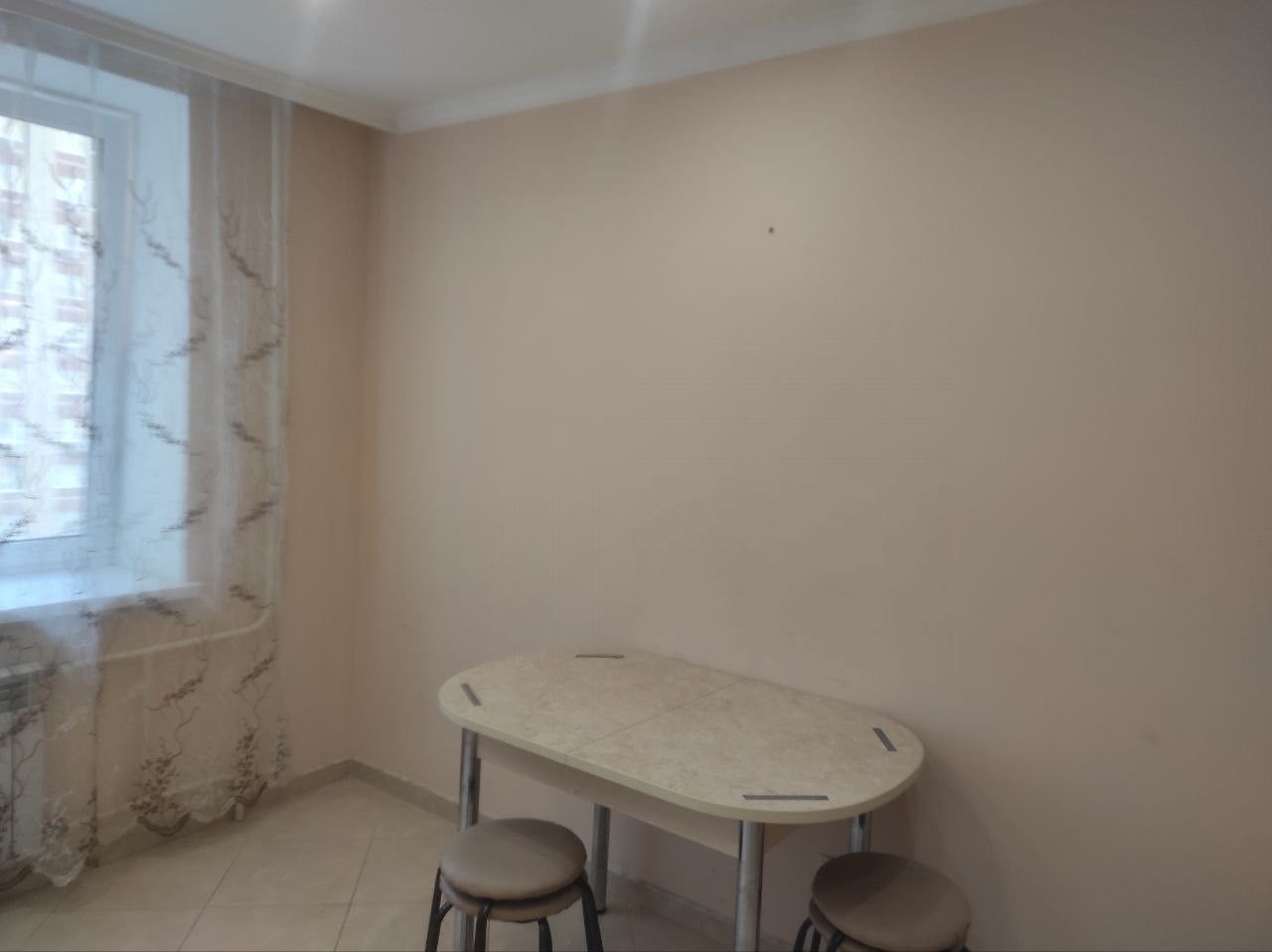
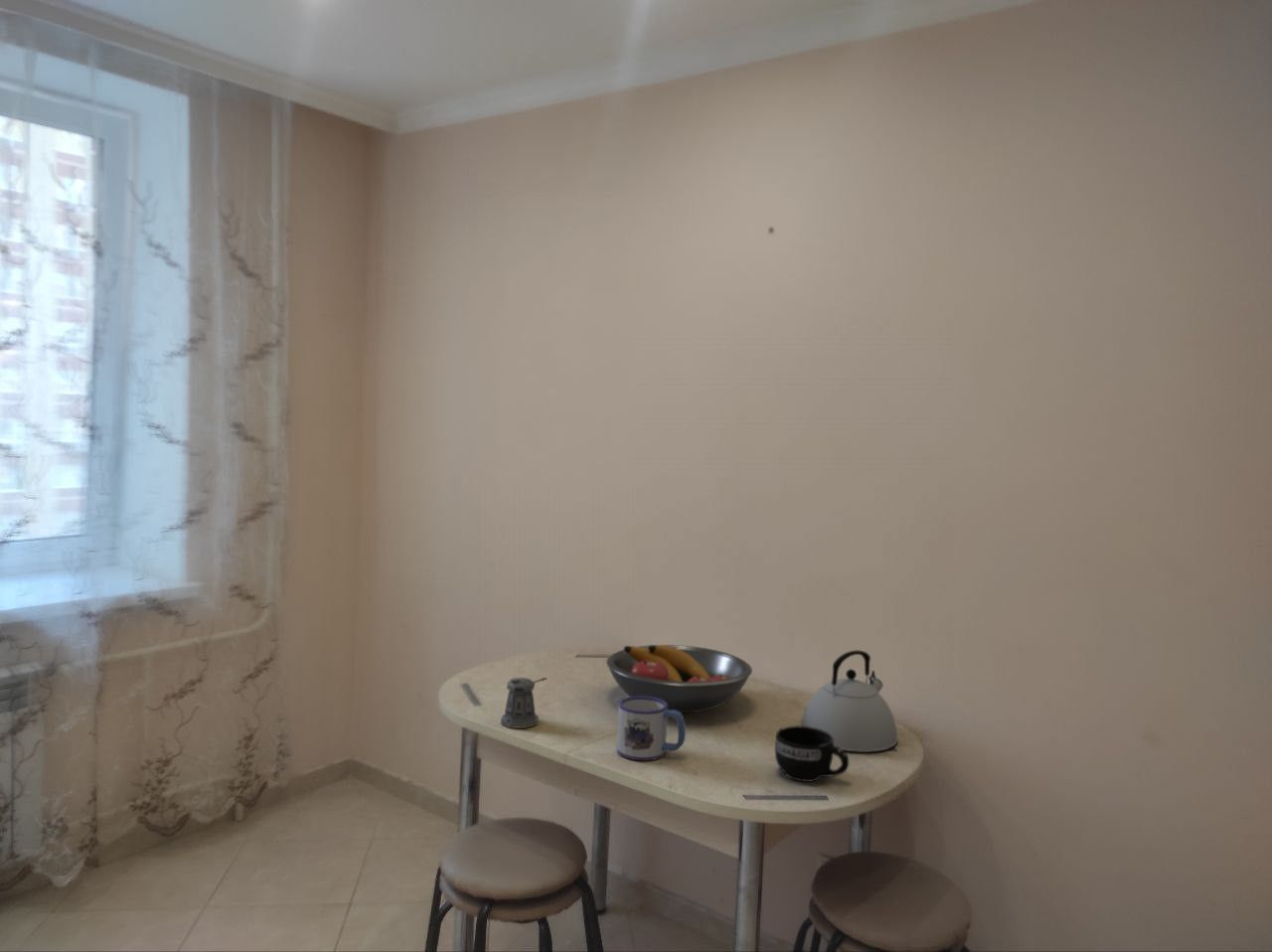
+ mug [774,724,850,783]
+ fruit bowl [605,644,753,714]
+ mug [616,696,687,761]
+ pepper shaker [500,677,548,729]
+ kettle [799,649,898,753]
